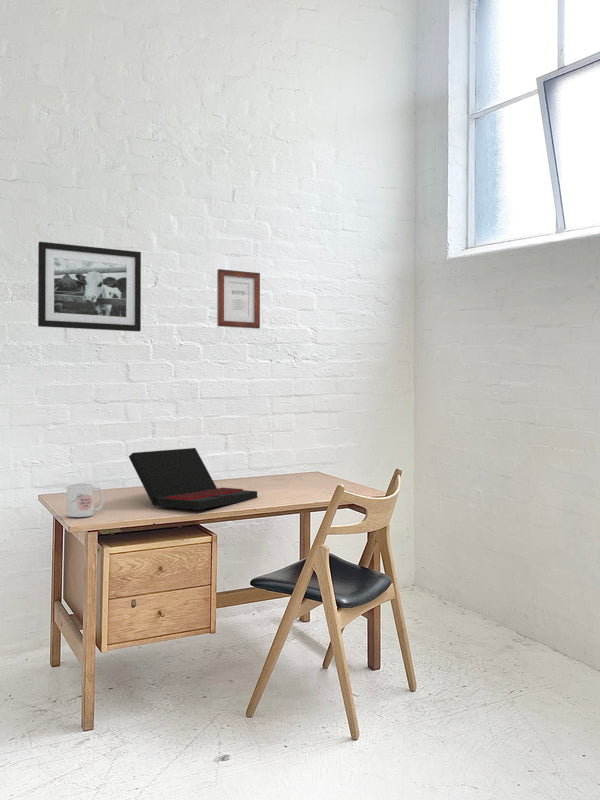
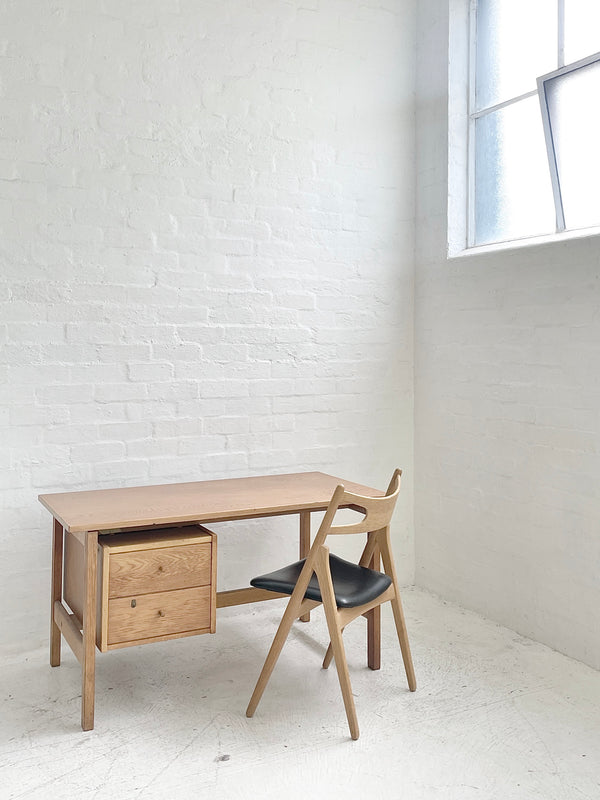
- laptop [128,447,258,511]
- picture frame [216,268,261,330]
- mug [66,483,104,518]
- picture frame [37,241,142,332]
